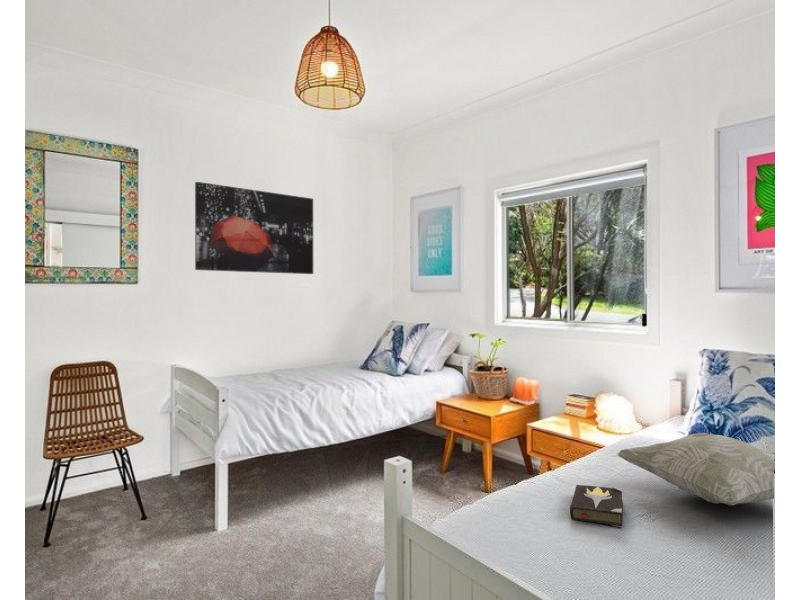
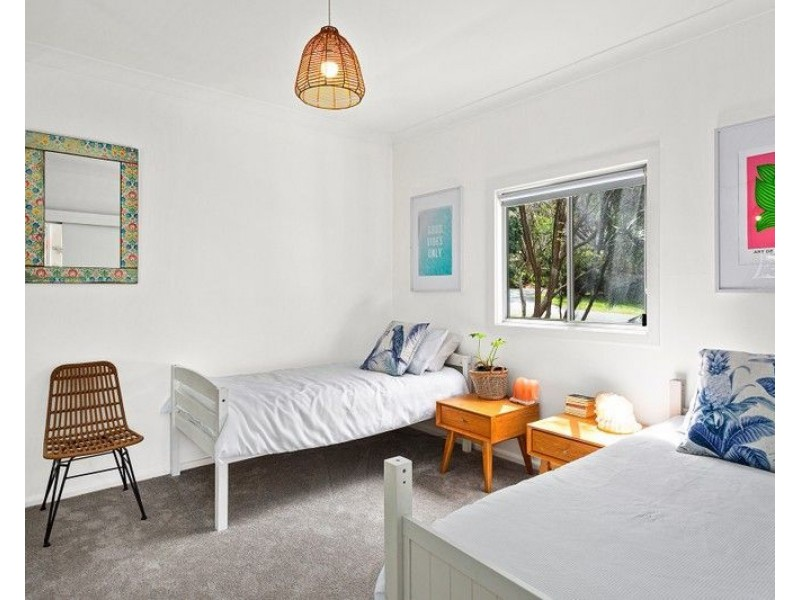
- decorative pillow [616,432,775,506]
- wall art [194,181,314,275]
- hardback book [569,484,624,528]
